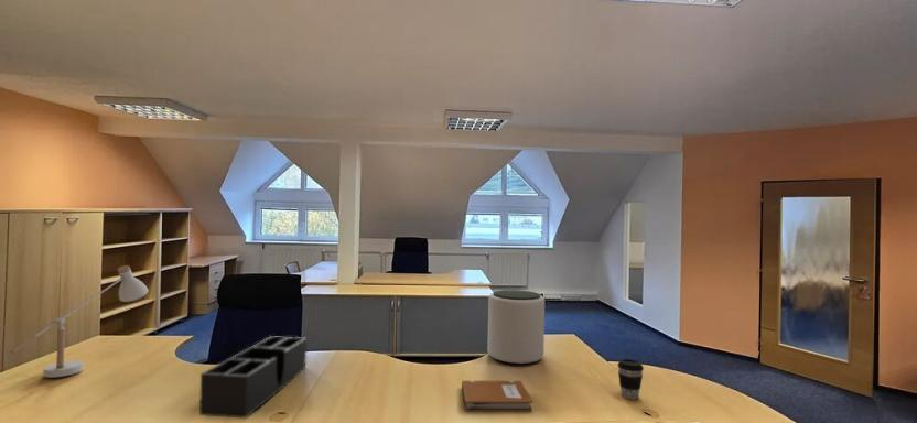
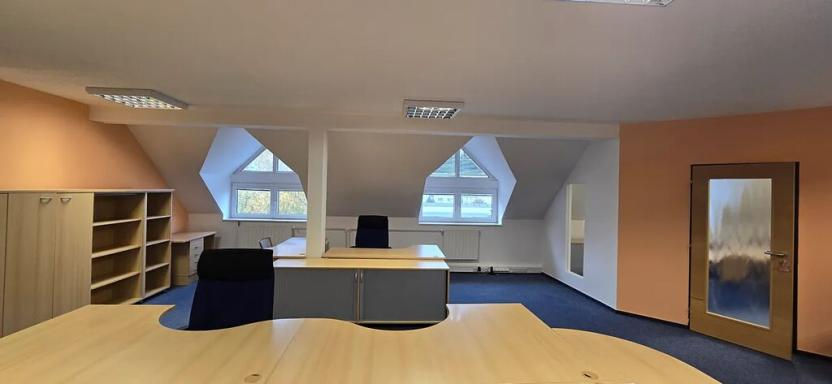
- desk organizer [198,335,308,420]
- desk lamp [9,264,150,379]
- plant pot [486,289,546,366]
- coffee cup [616,358,645,400]
- notebook [461,379,533,413]
